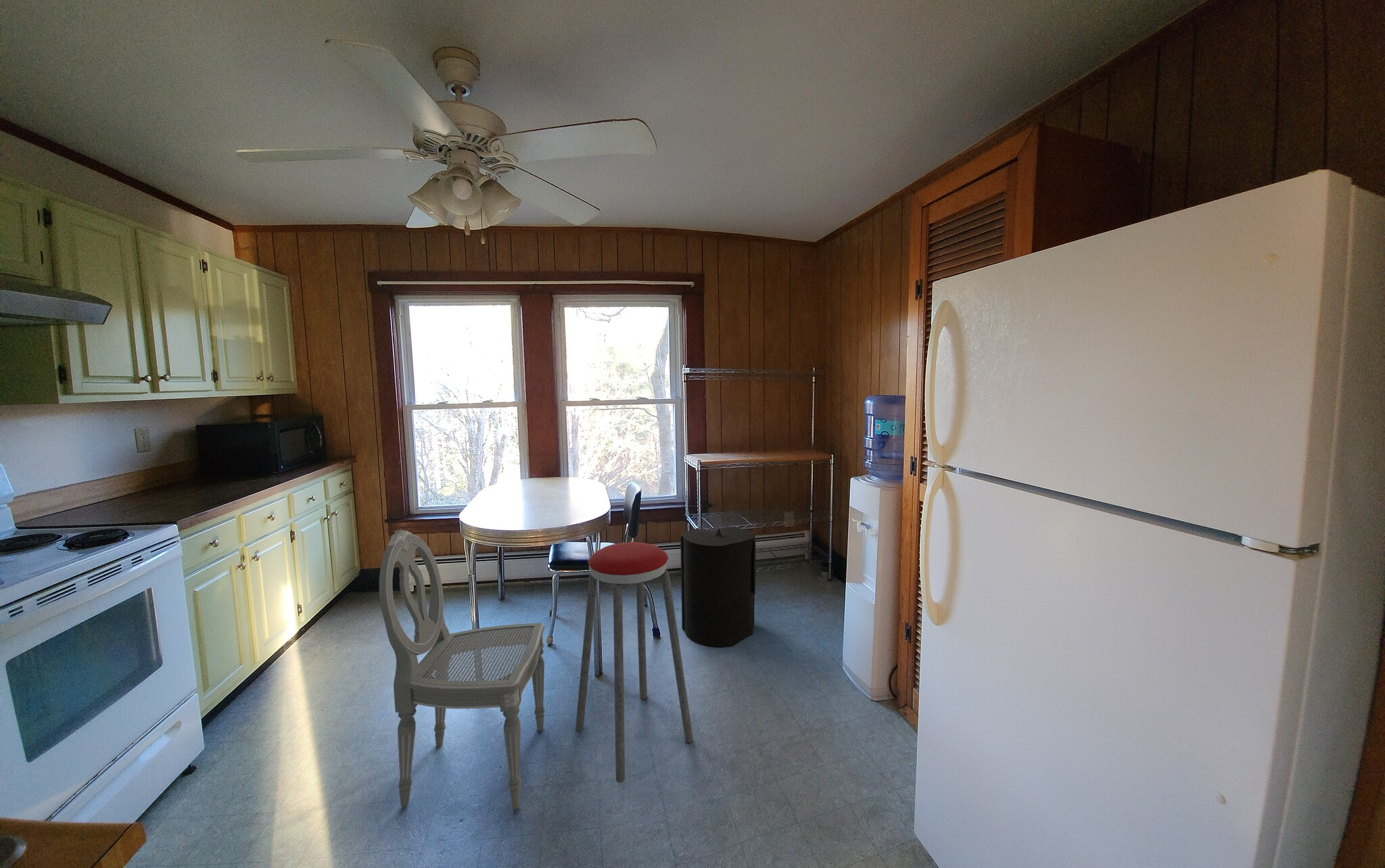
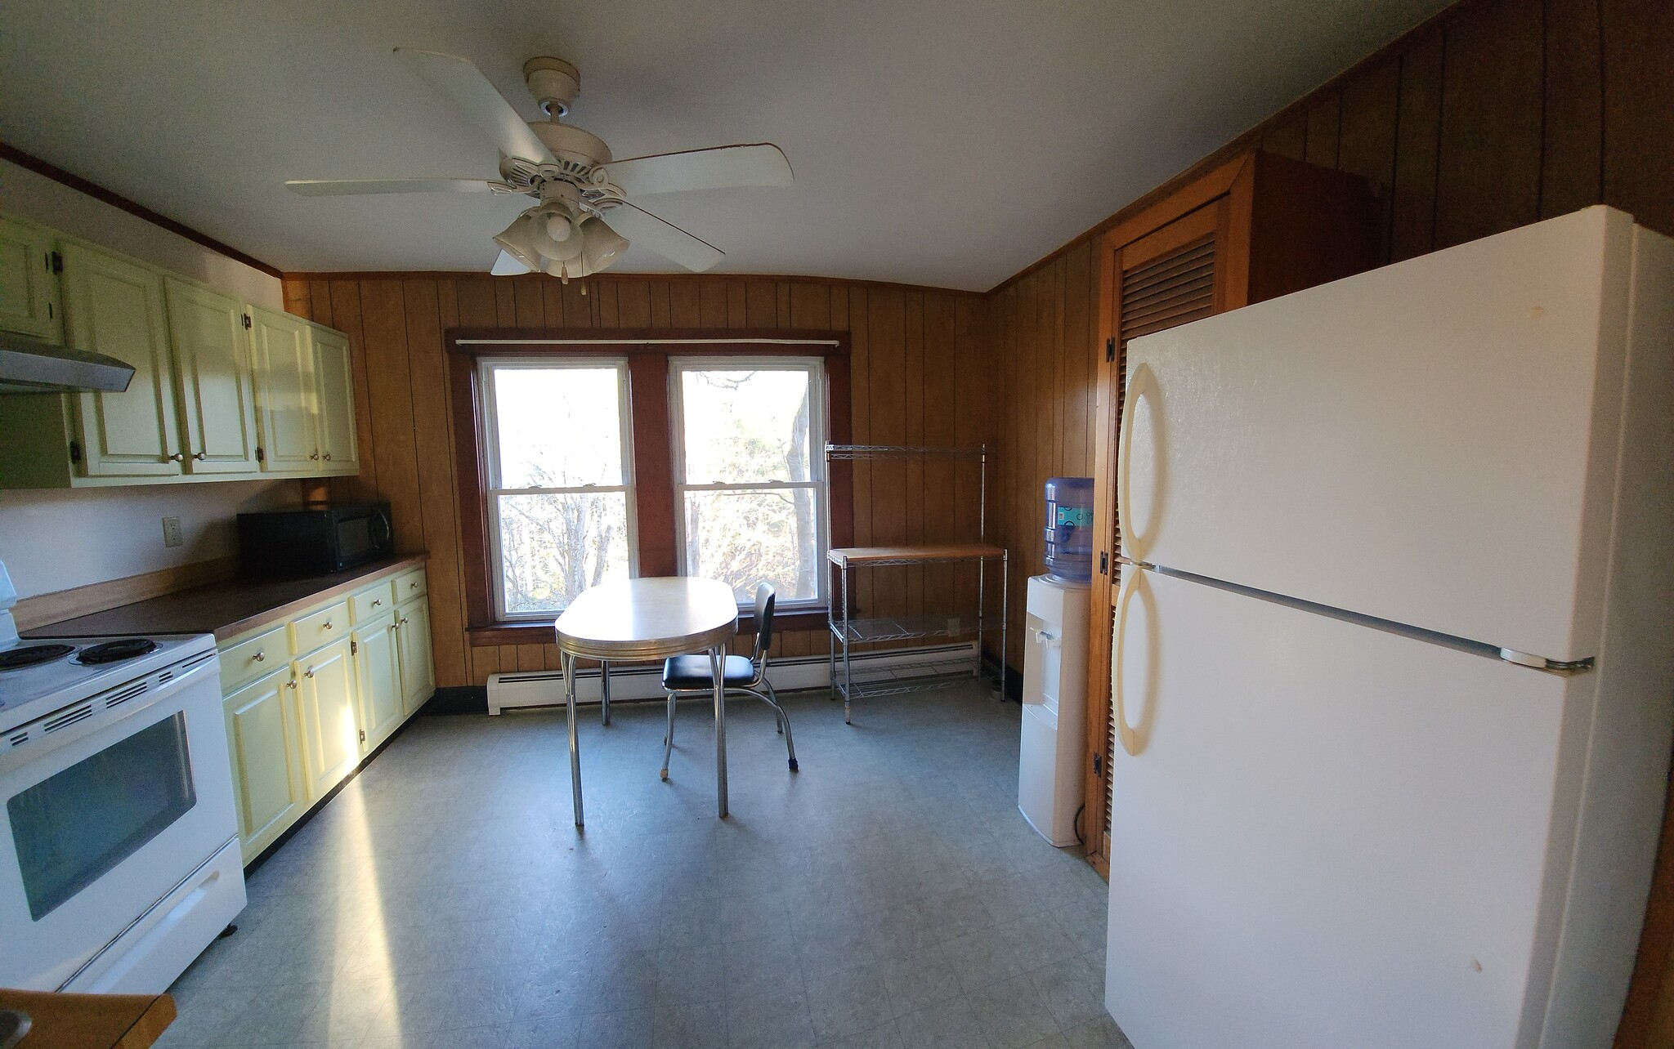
- music stool [575,541,694,783]
- trash can [680,526,757,648]
- dining chair [379,529,546,810]
